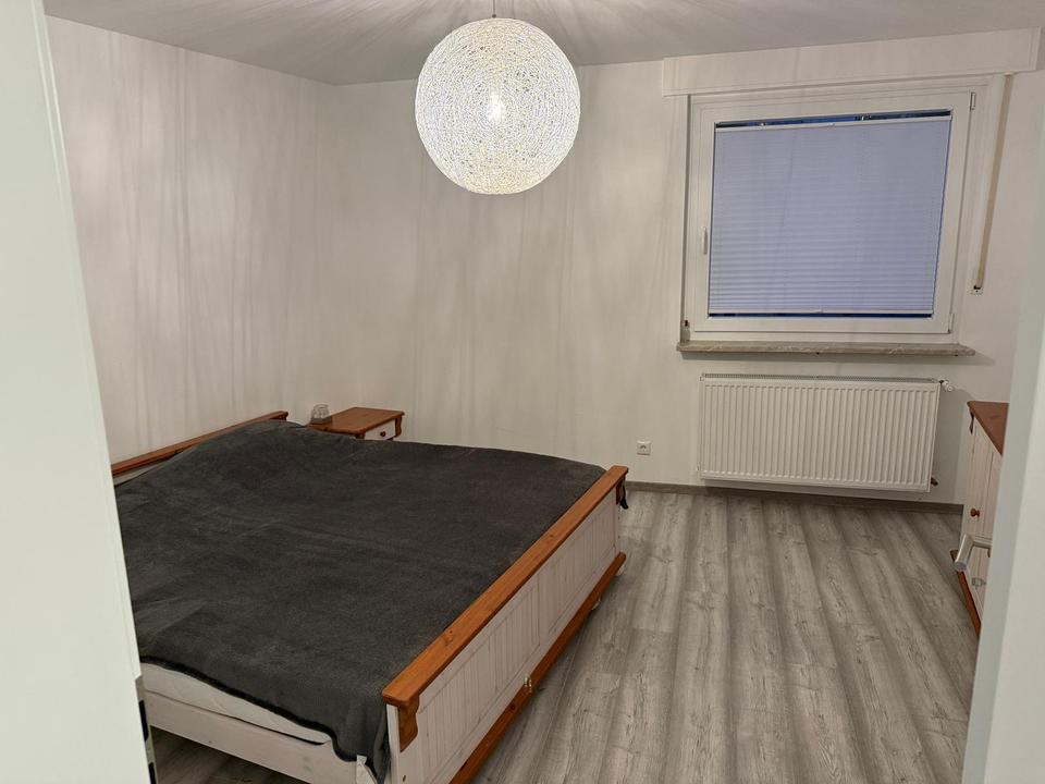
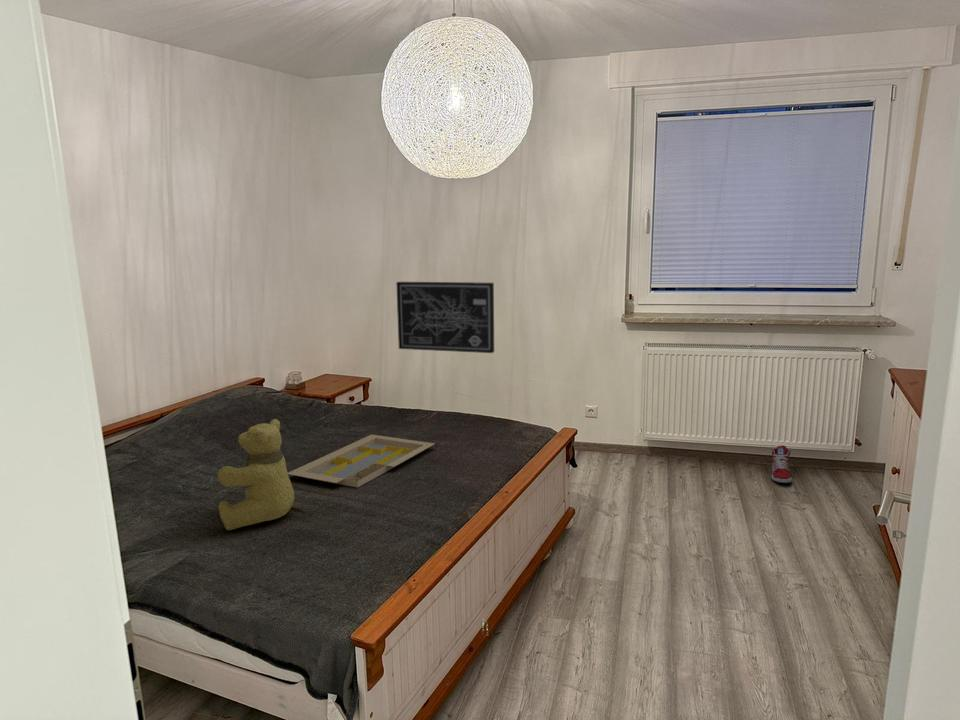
+ wall art [395,281,495,354]
+ teddy bear [217,418,295,531]
+ serving tray [288,434,435,489]
+ sneaker [771,444,793,484]
